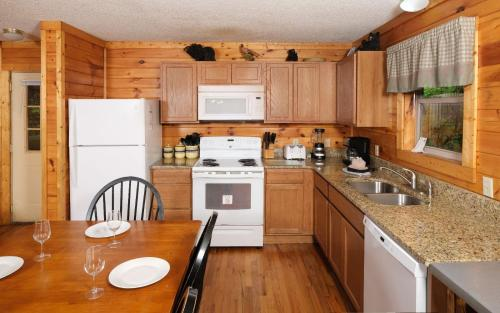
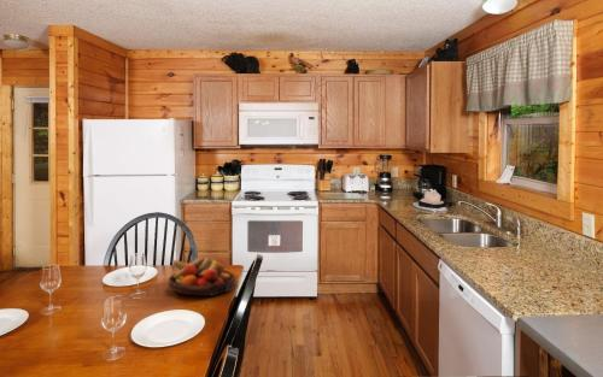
+ fruit bowl [166,257,238,298]
